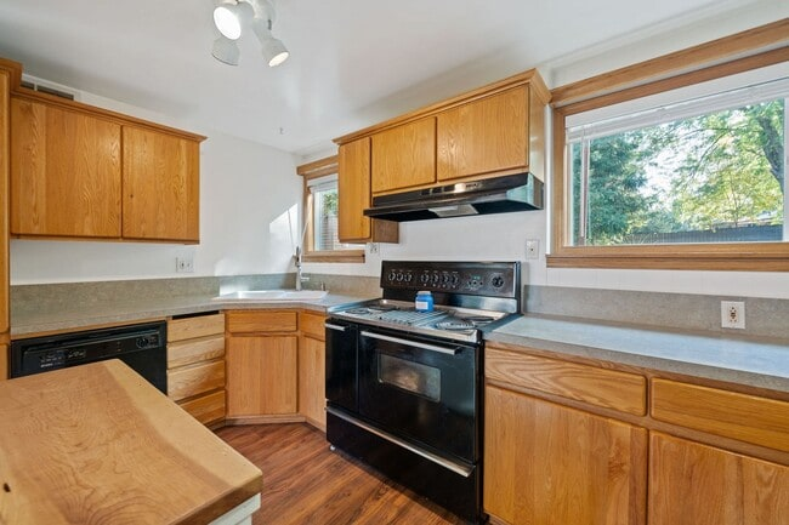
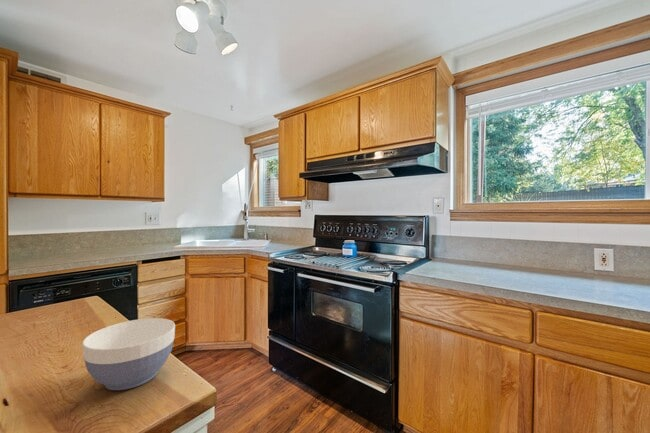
+ bowl [81,317,176,391]
